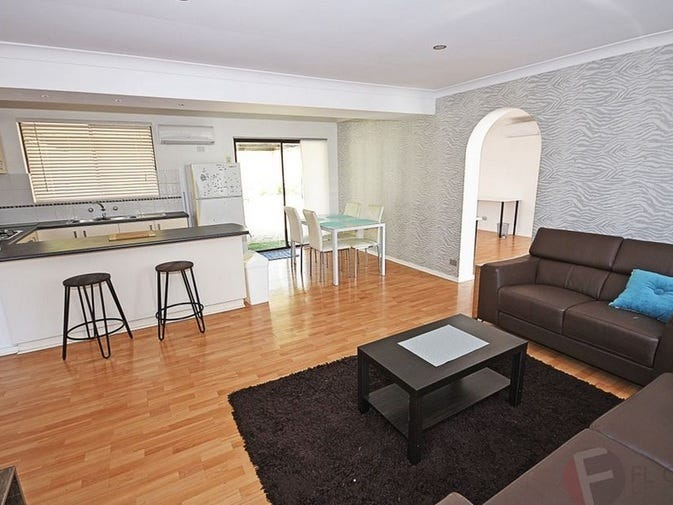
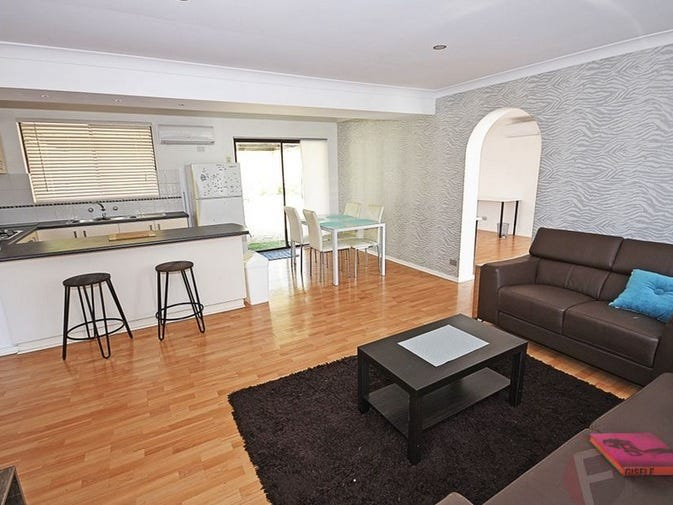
+ hardback book [588,432,673,477]
